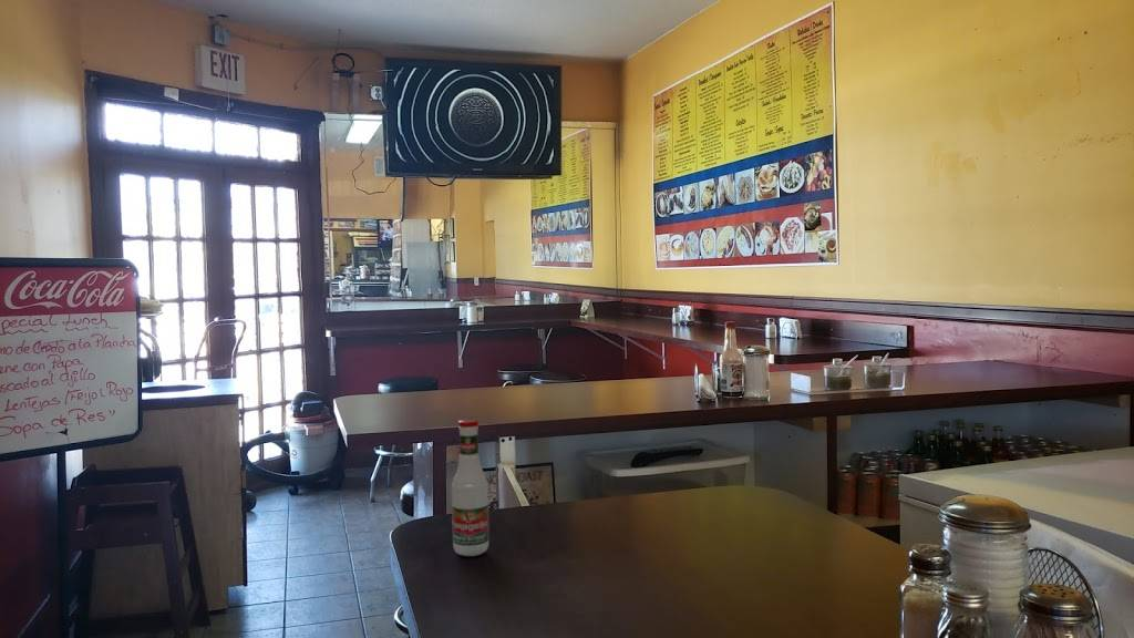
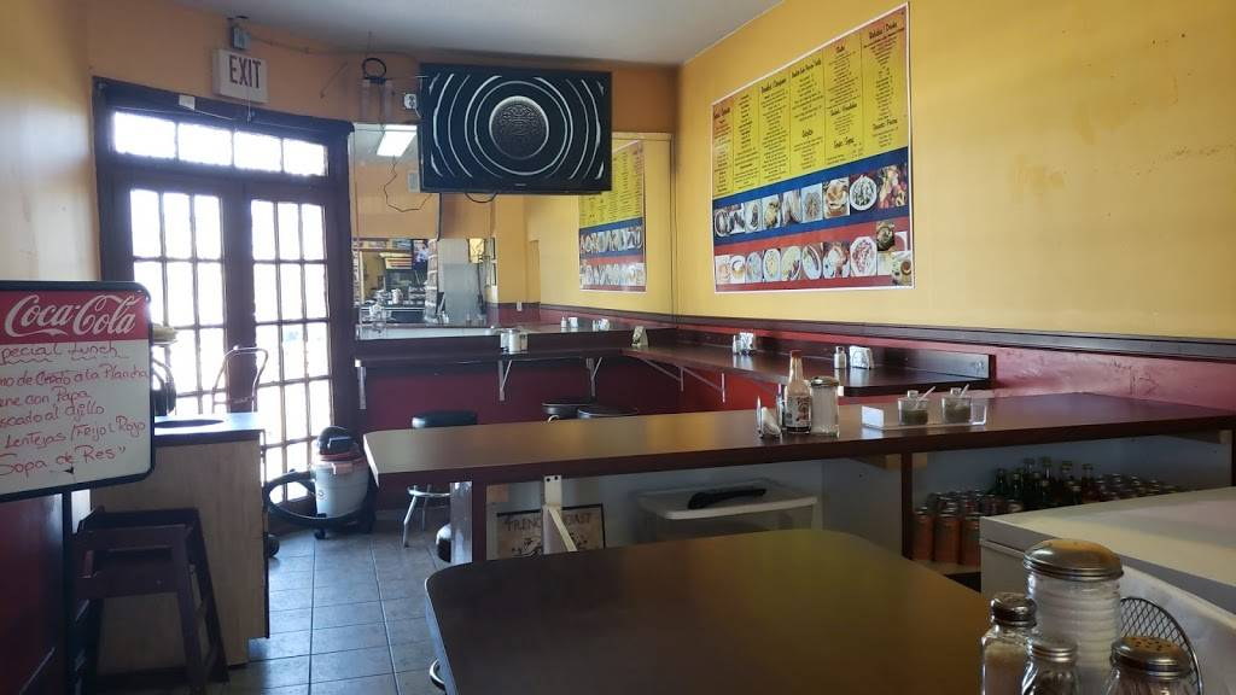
- tabasco sauce [451,419,491,557]
